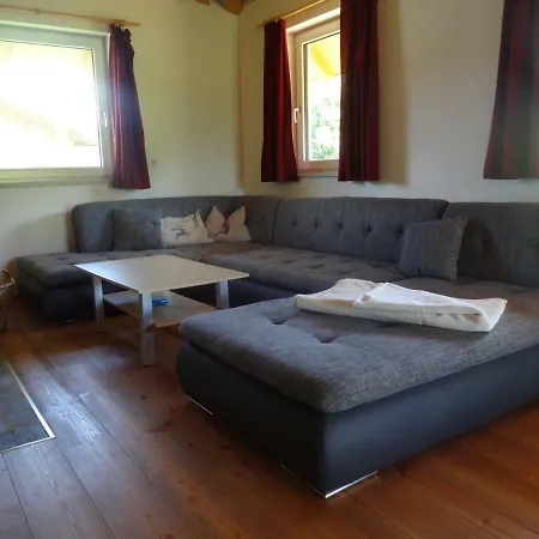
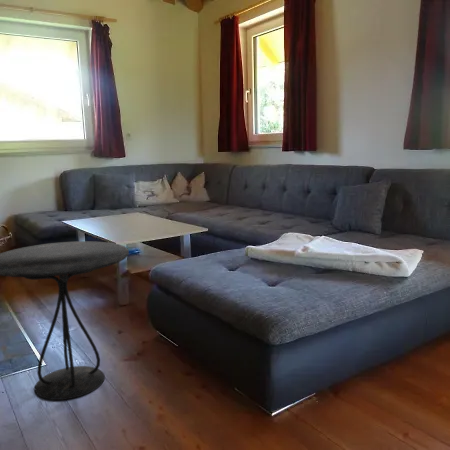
+ side table [0,240,130,401]
